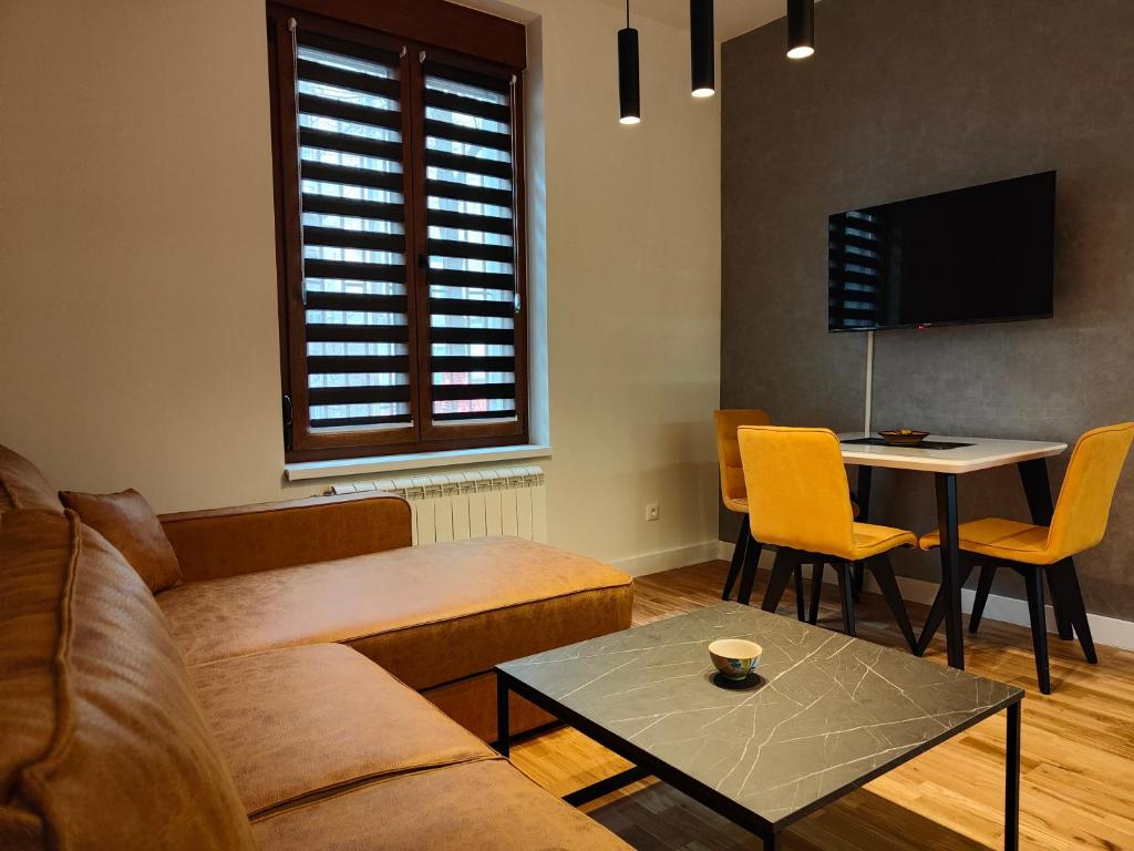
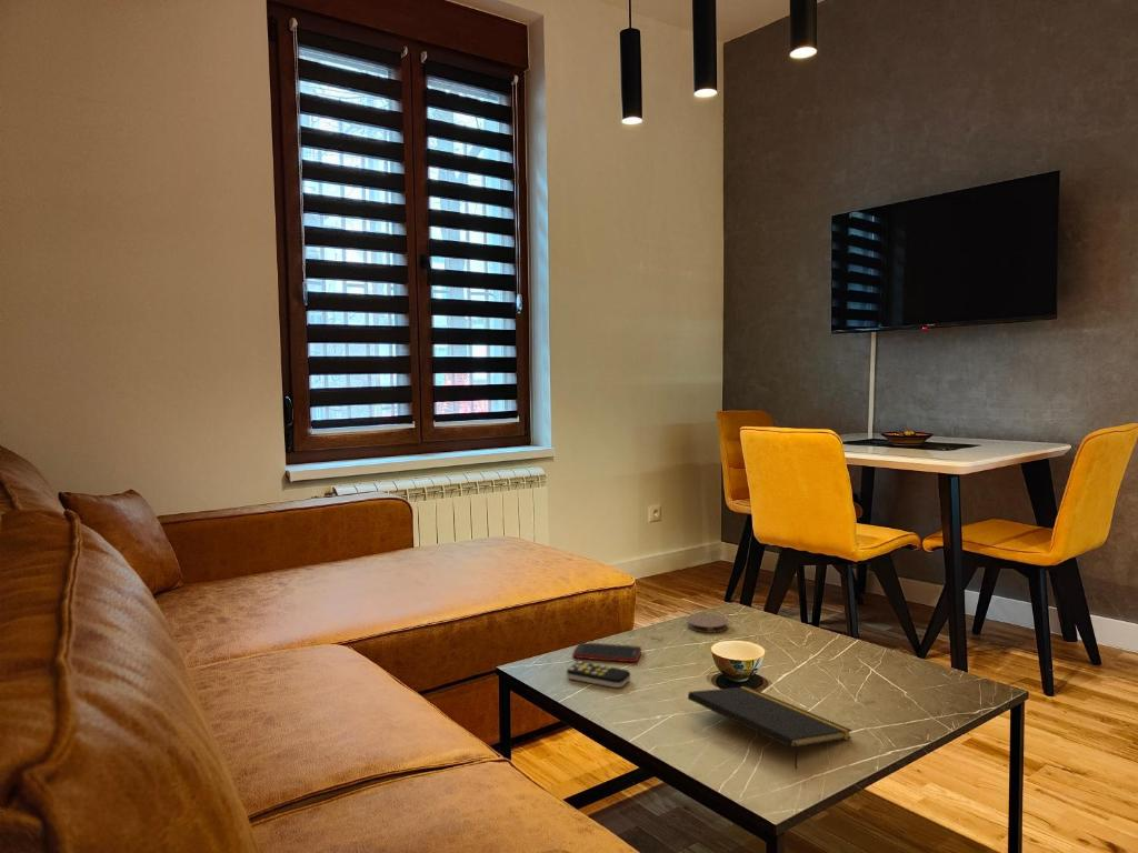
+ notepad [687,685,854,770]
+ coaster [686,613,729,633]
+ remote control [566,661,631,689]
+ cell phone [571,642,642,663]
